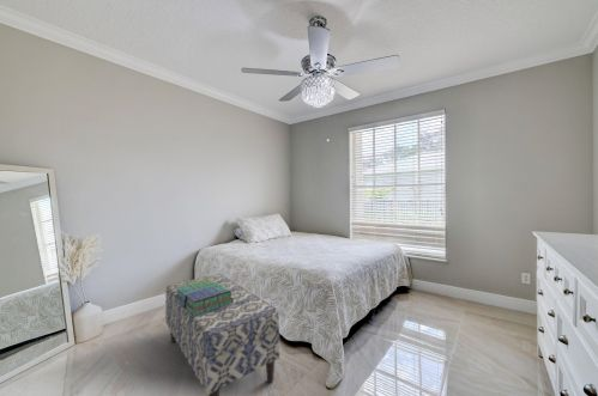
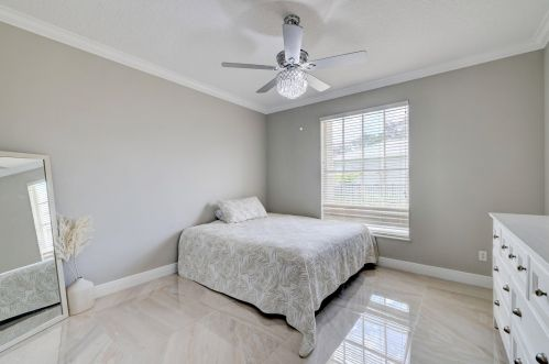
- stack of books [174,279,234,317]
- bench [164,273,280,396]
